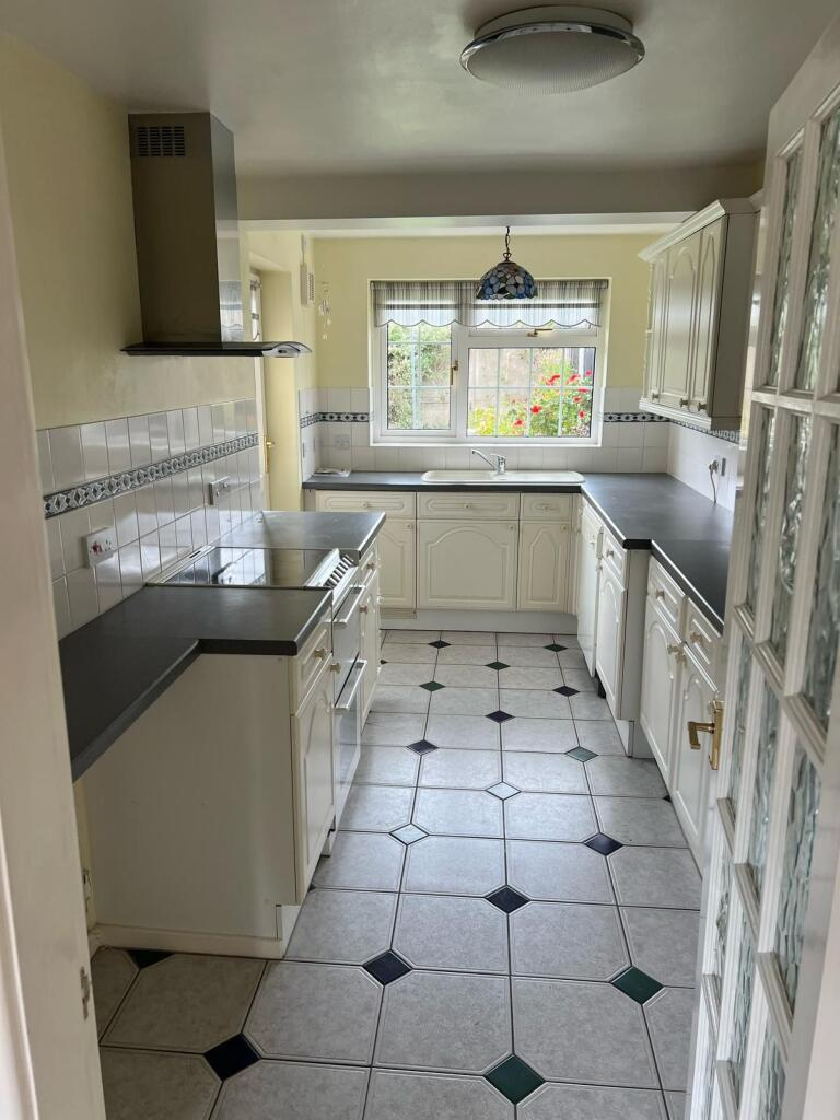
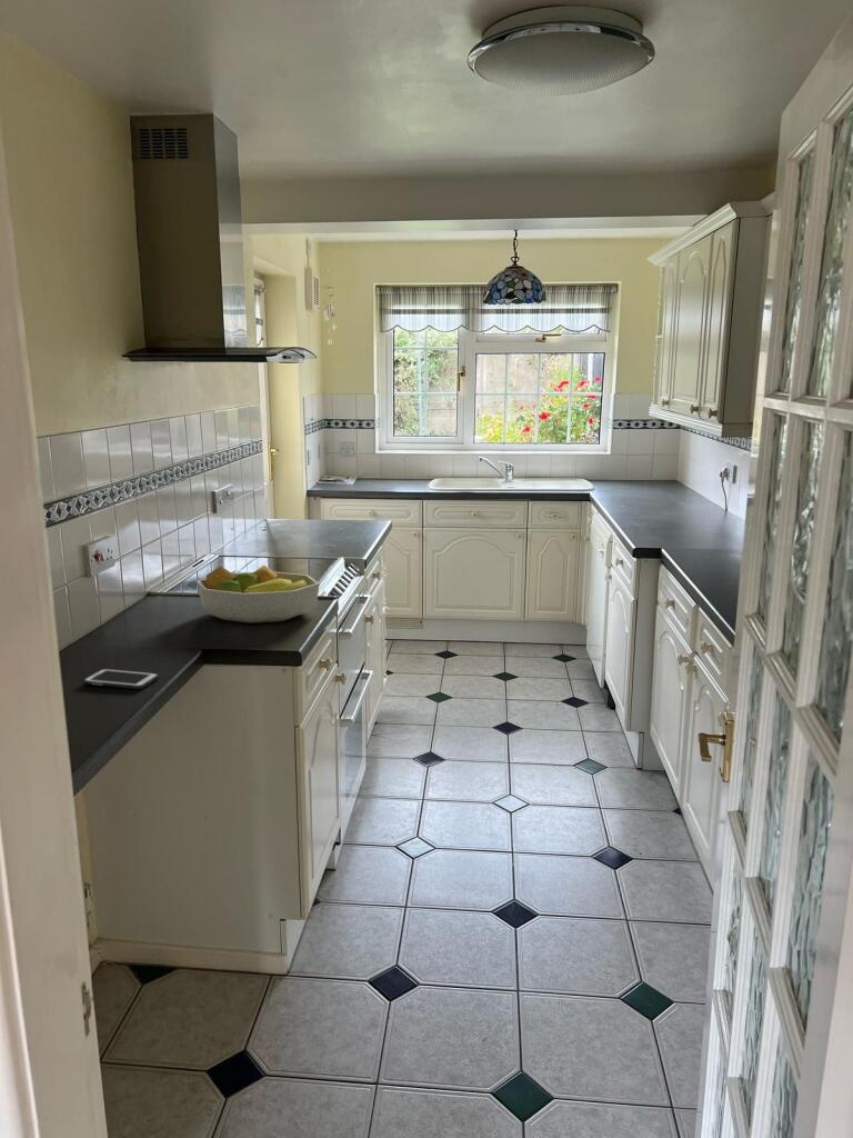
+ cell phone [82,668,160,690]
+ fruit bowl [195,565,321,625]
